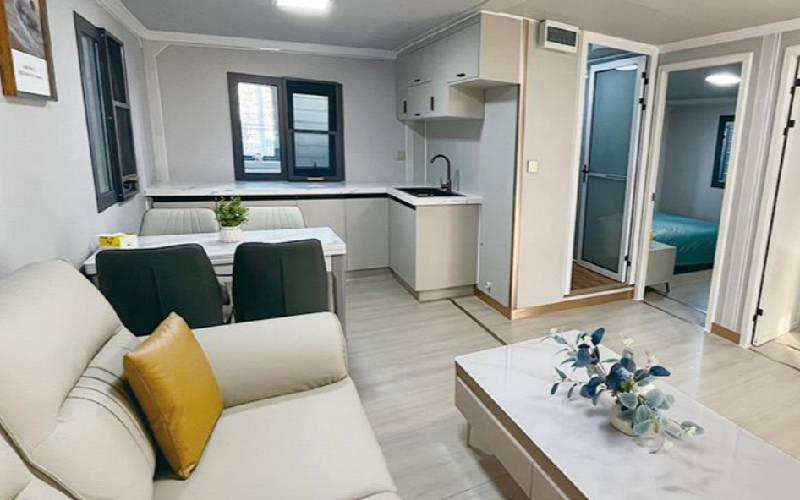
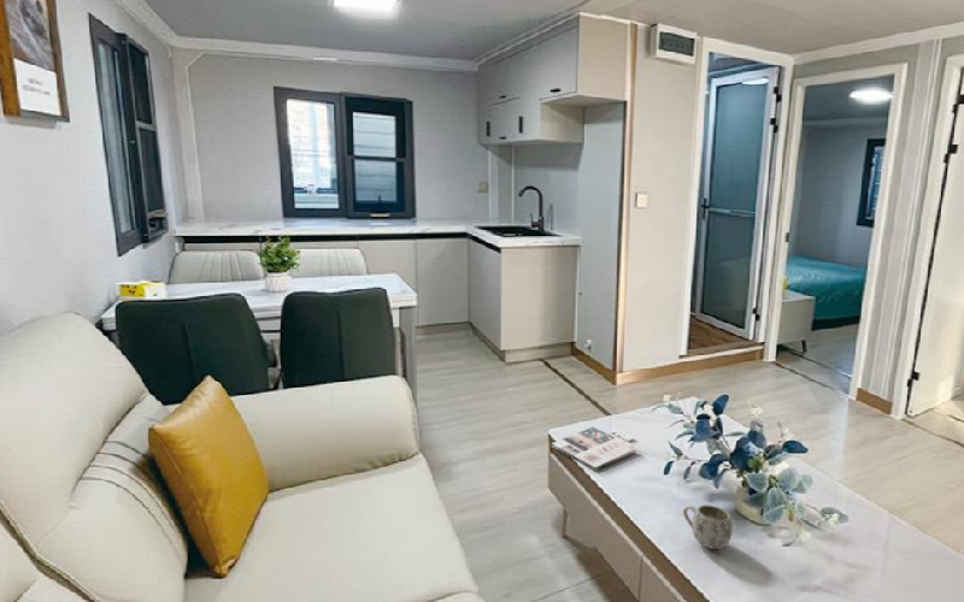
+ mug [682,503,734,550]
+ magazine [551,426,639,472]
